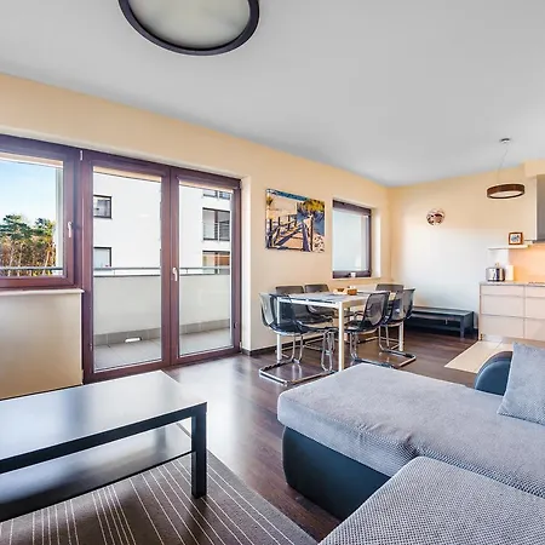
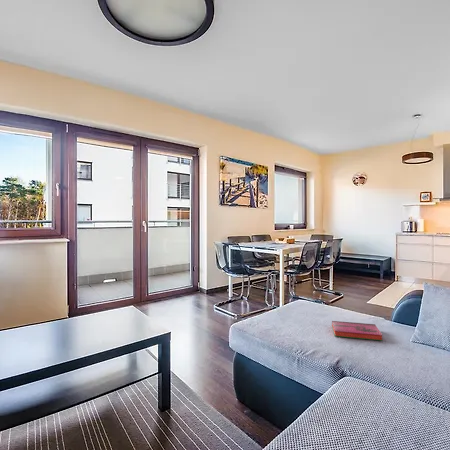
+ hardback book [331,320,383,342]
